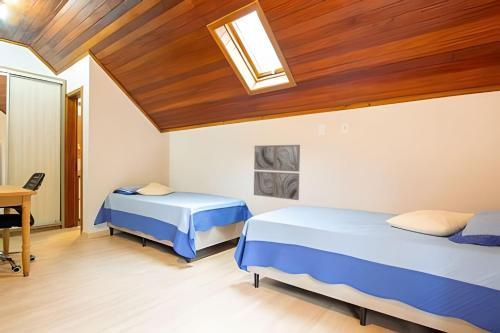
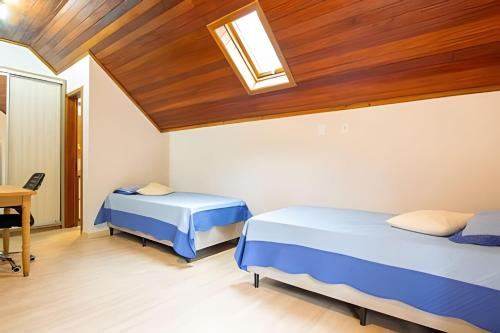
- wall art [253,144,301,201]
